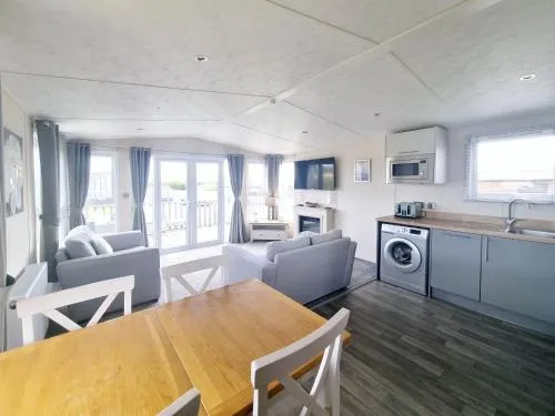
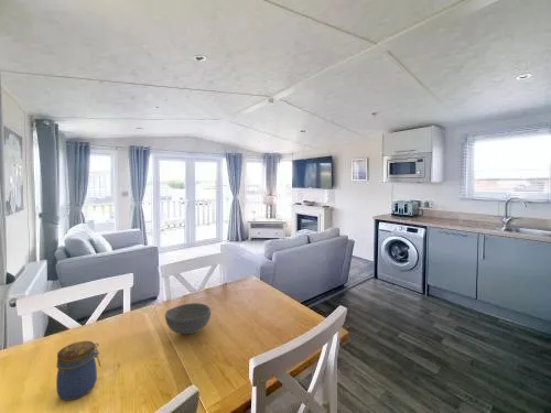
+ bowl [164,302,212,335]
+ jar [55,340,101,401]
